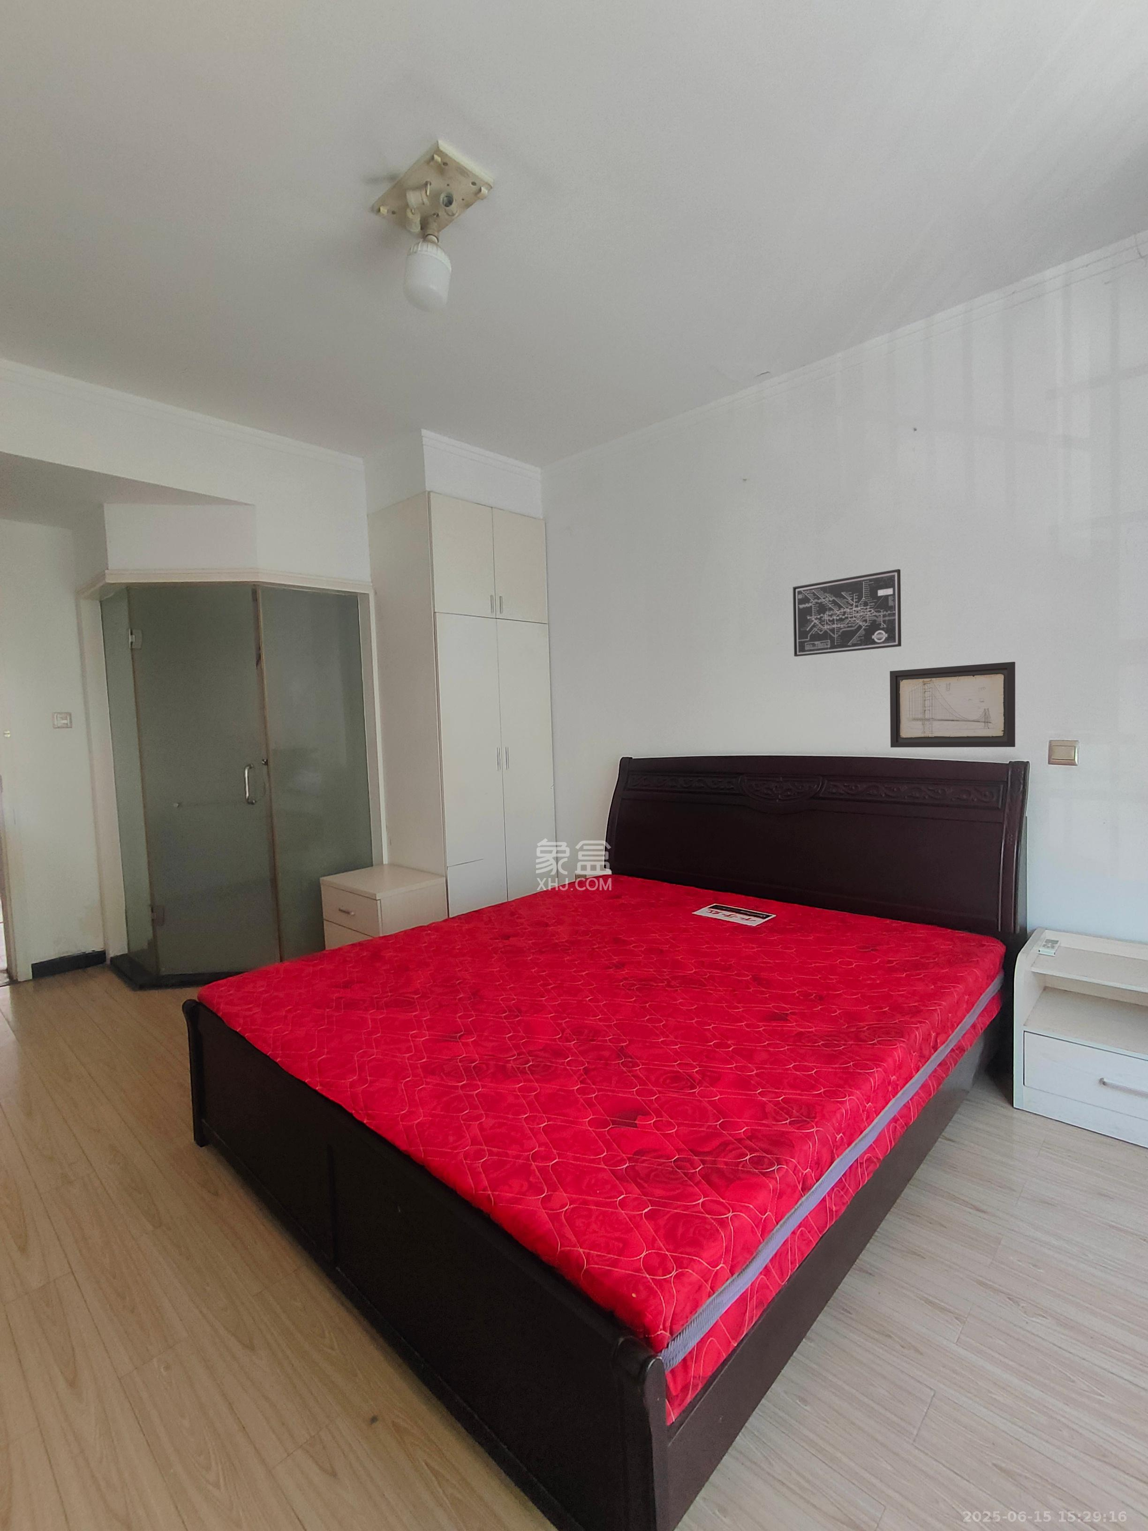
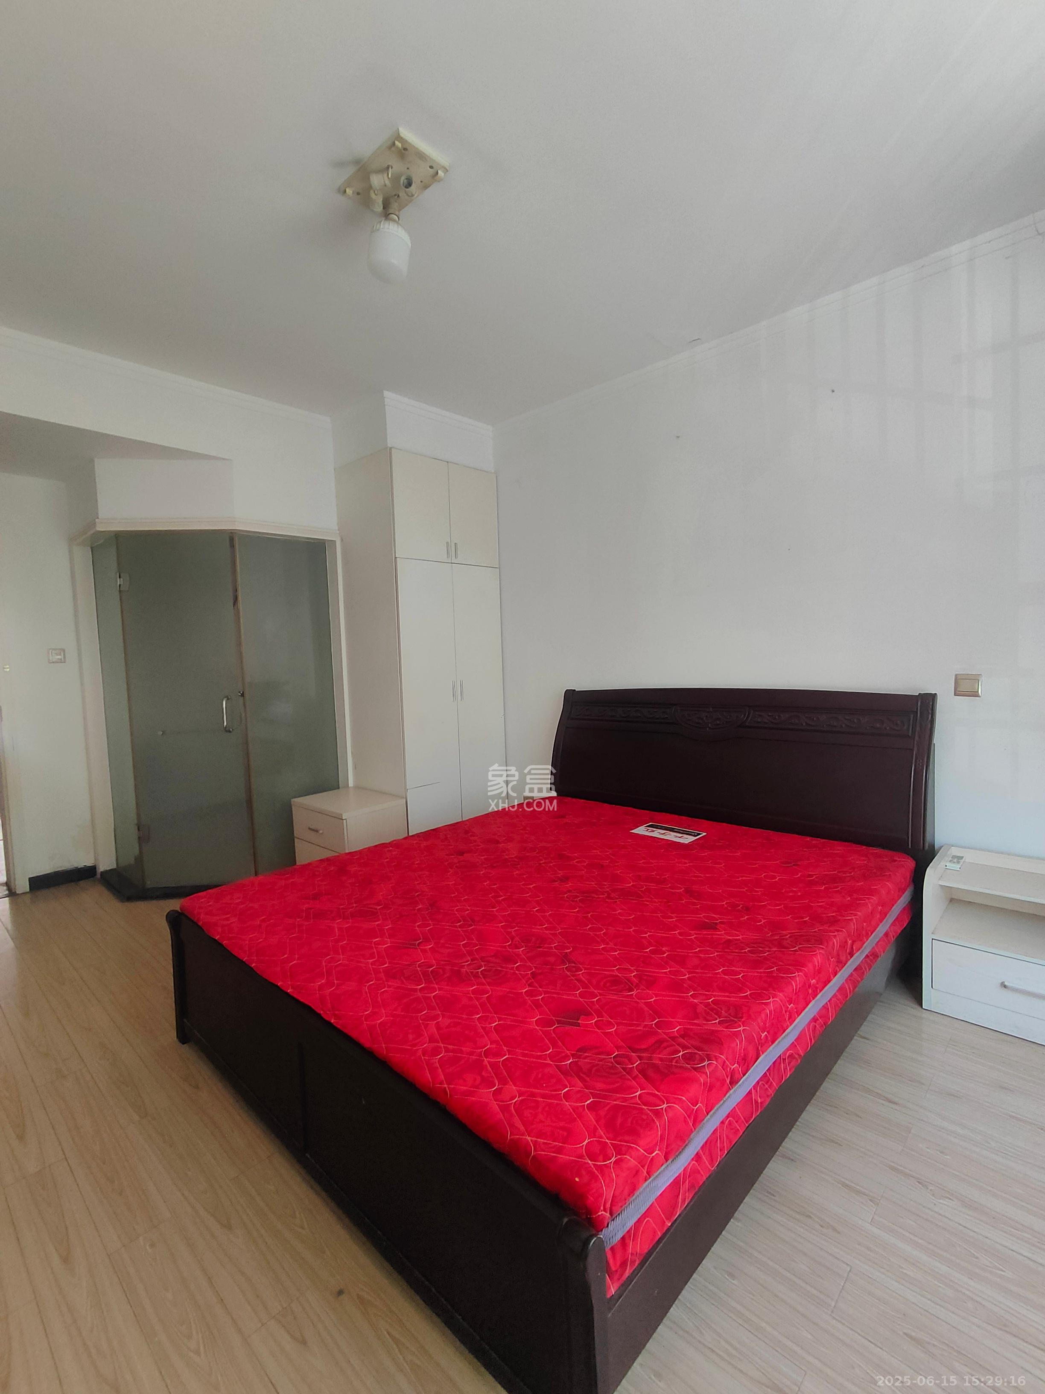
- wall art [792,569,902,657]
- wall art [889,662,1015,749]
